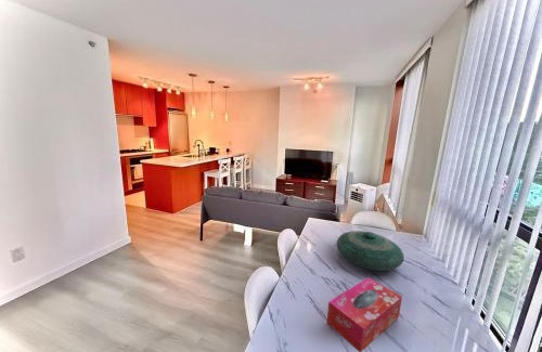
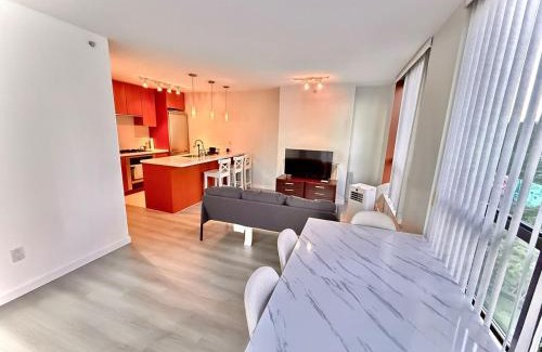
- tissue box [326,277,403,352]
- decorative bowl [335,230,405,272]
